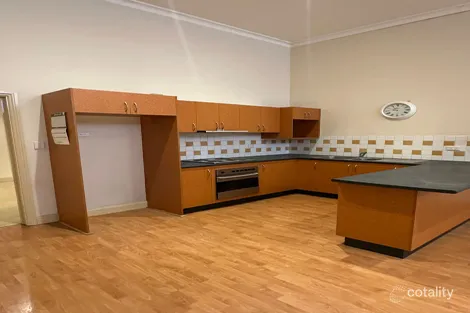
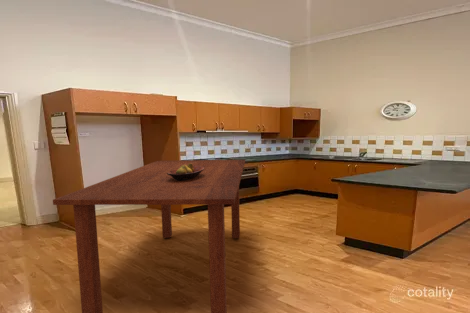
+ fruit bowl [167,163,205,181]
+ dining table [52,159,246,313]
